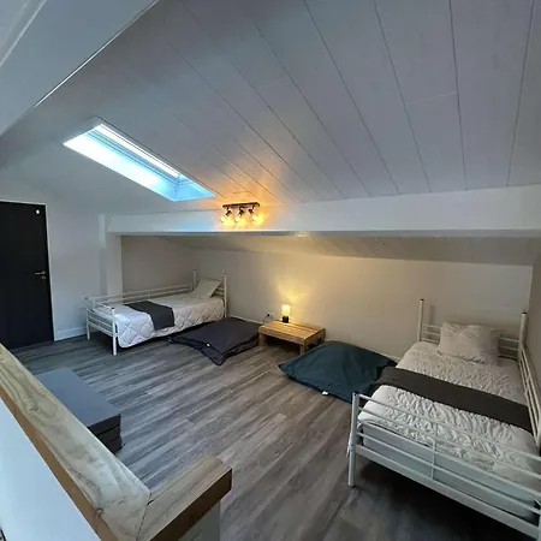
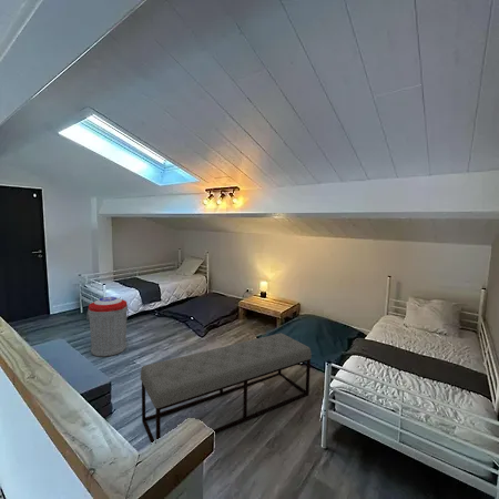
+ bench [140,333,313,444]
+ trash can [86,296,130,357]
